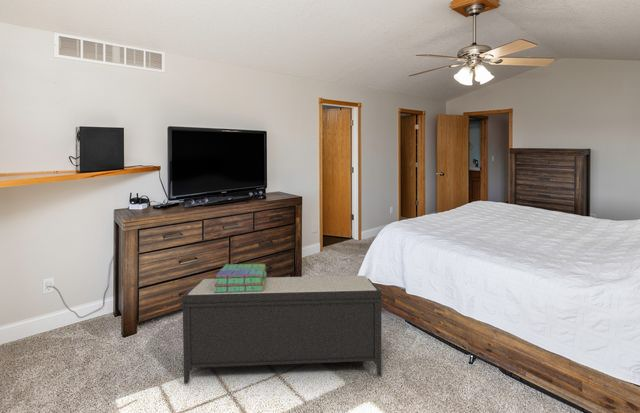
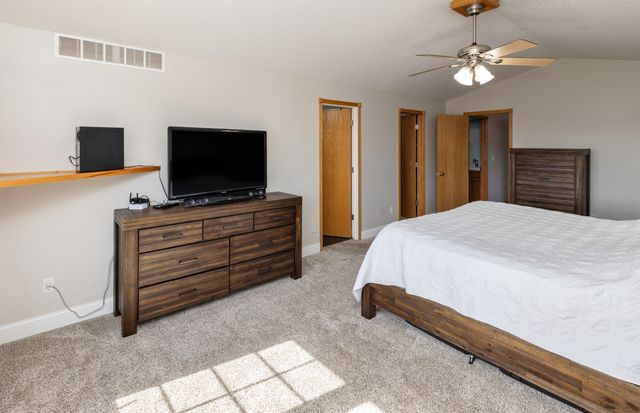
- stack of books [214,263,268,293]
- bench [179,275,385,385]
